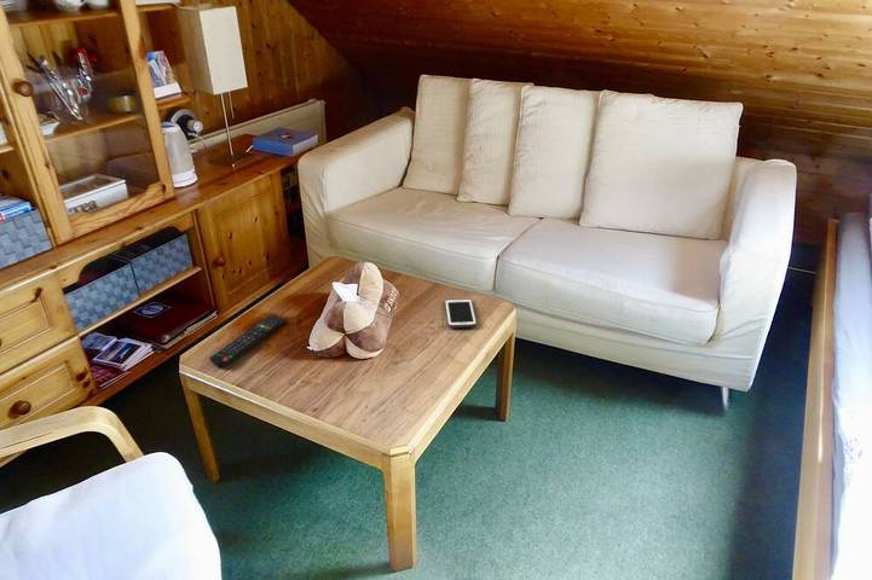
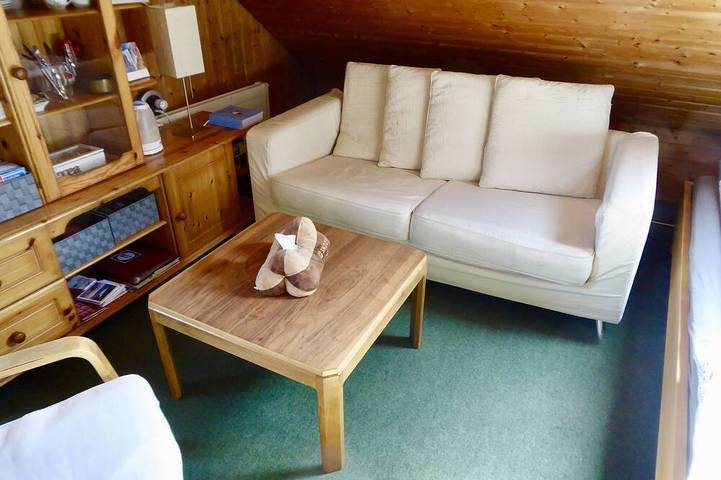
- cell phone [444,297,478,329]
- remote control [208,314,288,367]
